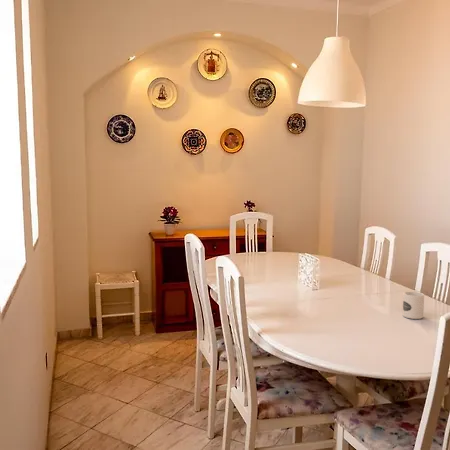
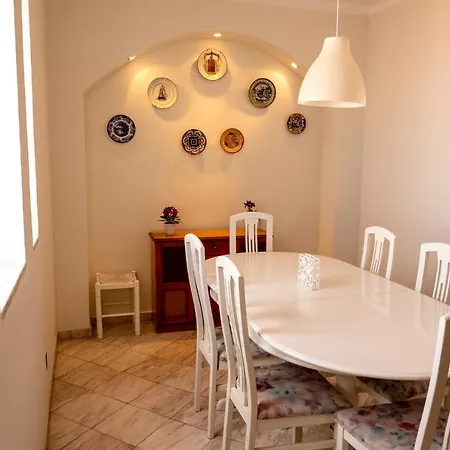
- mug [402,290,425,320]
